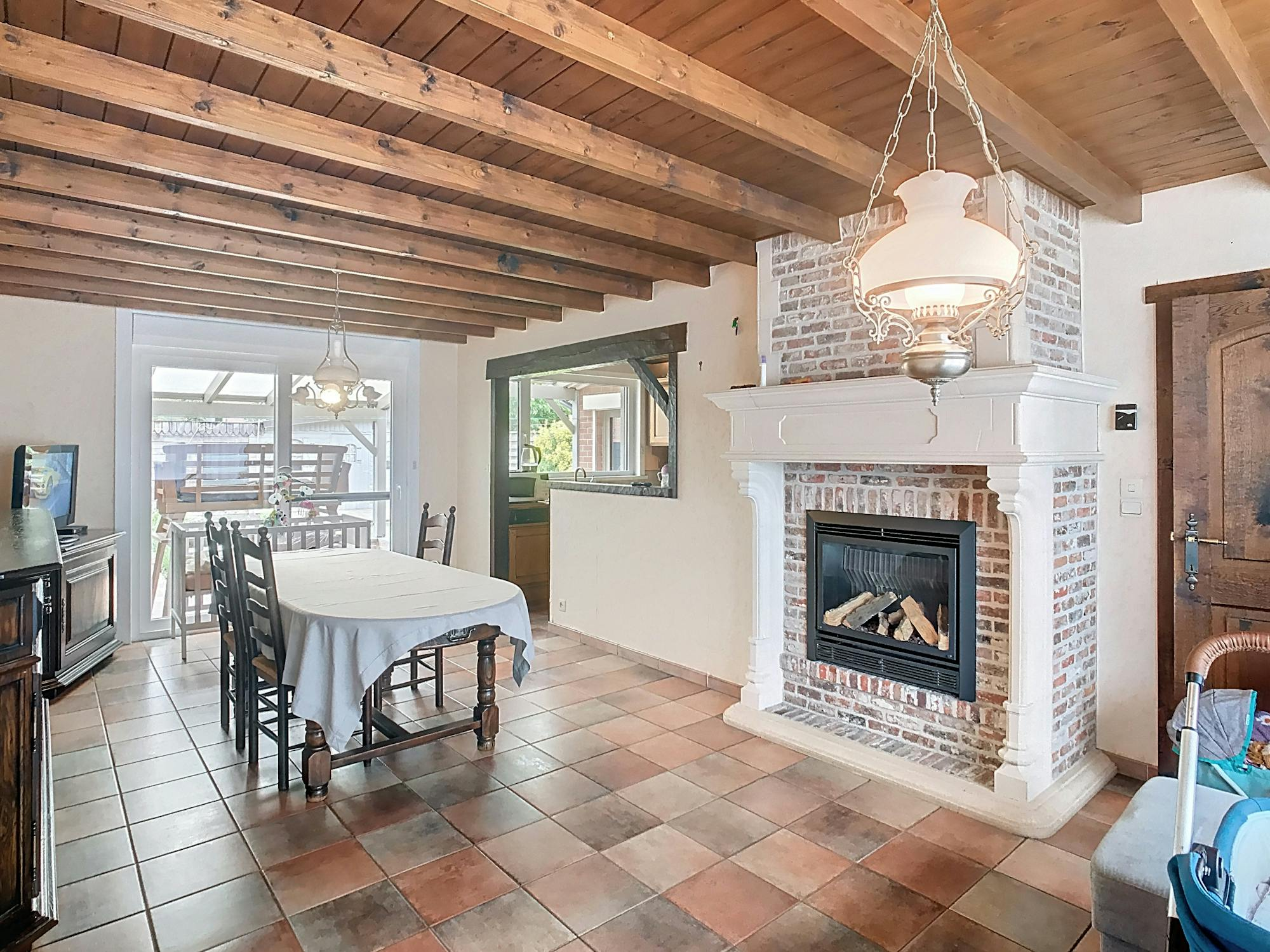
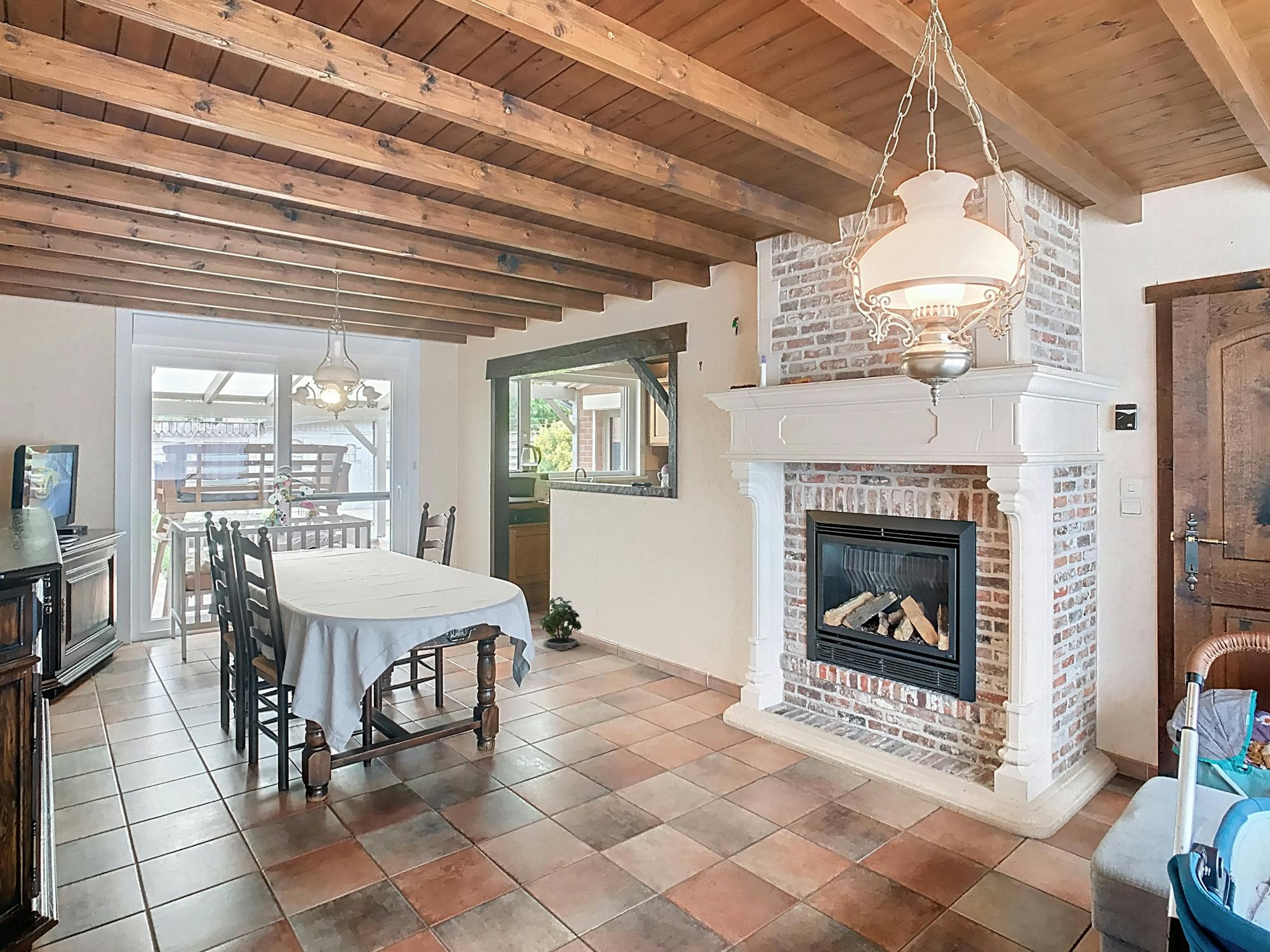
+ potted plant [539,596,582,651]
